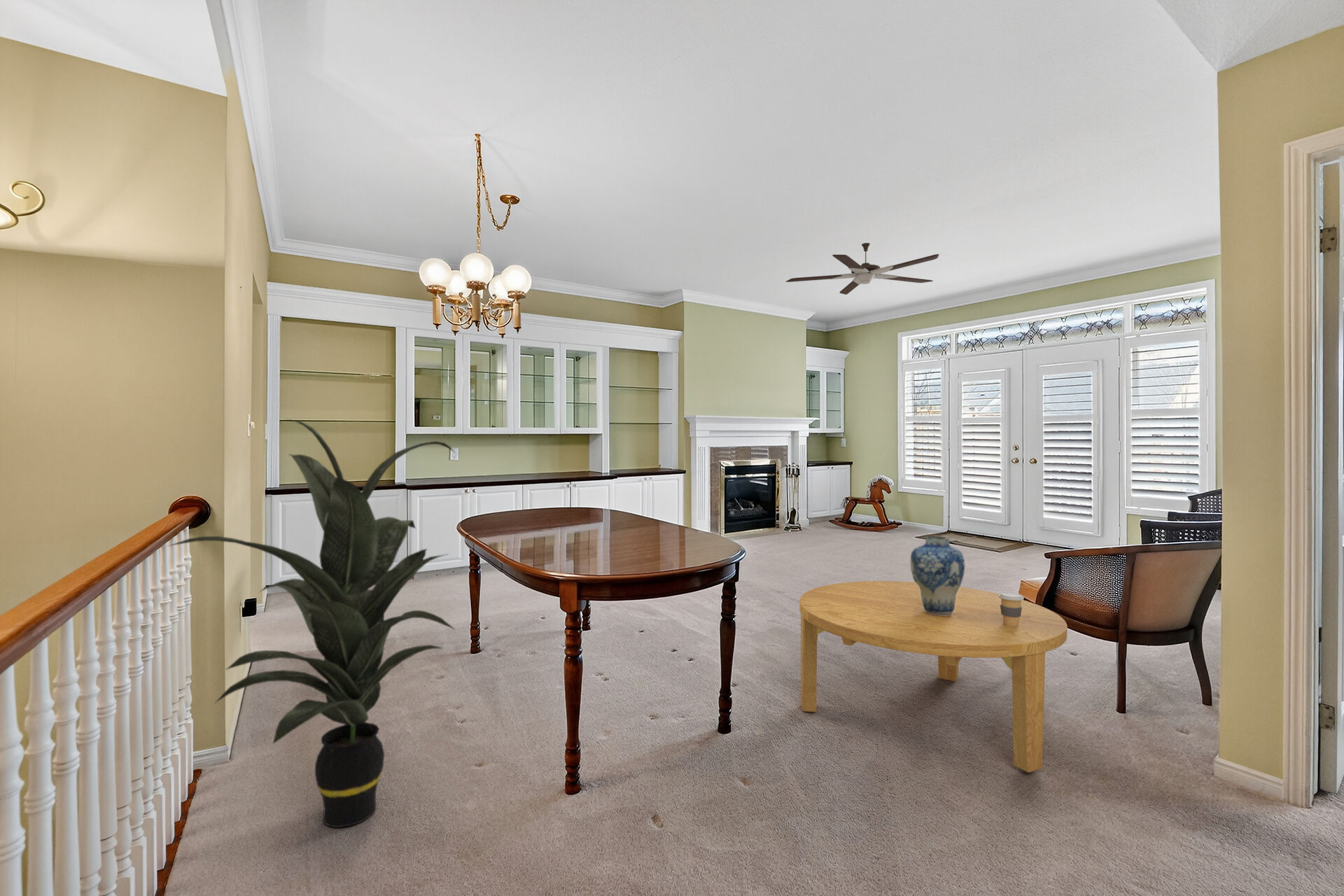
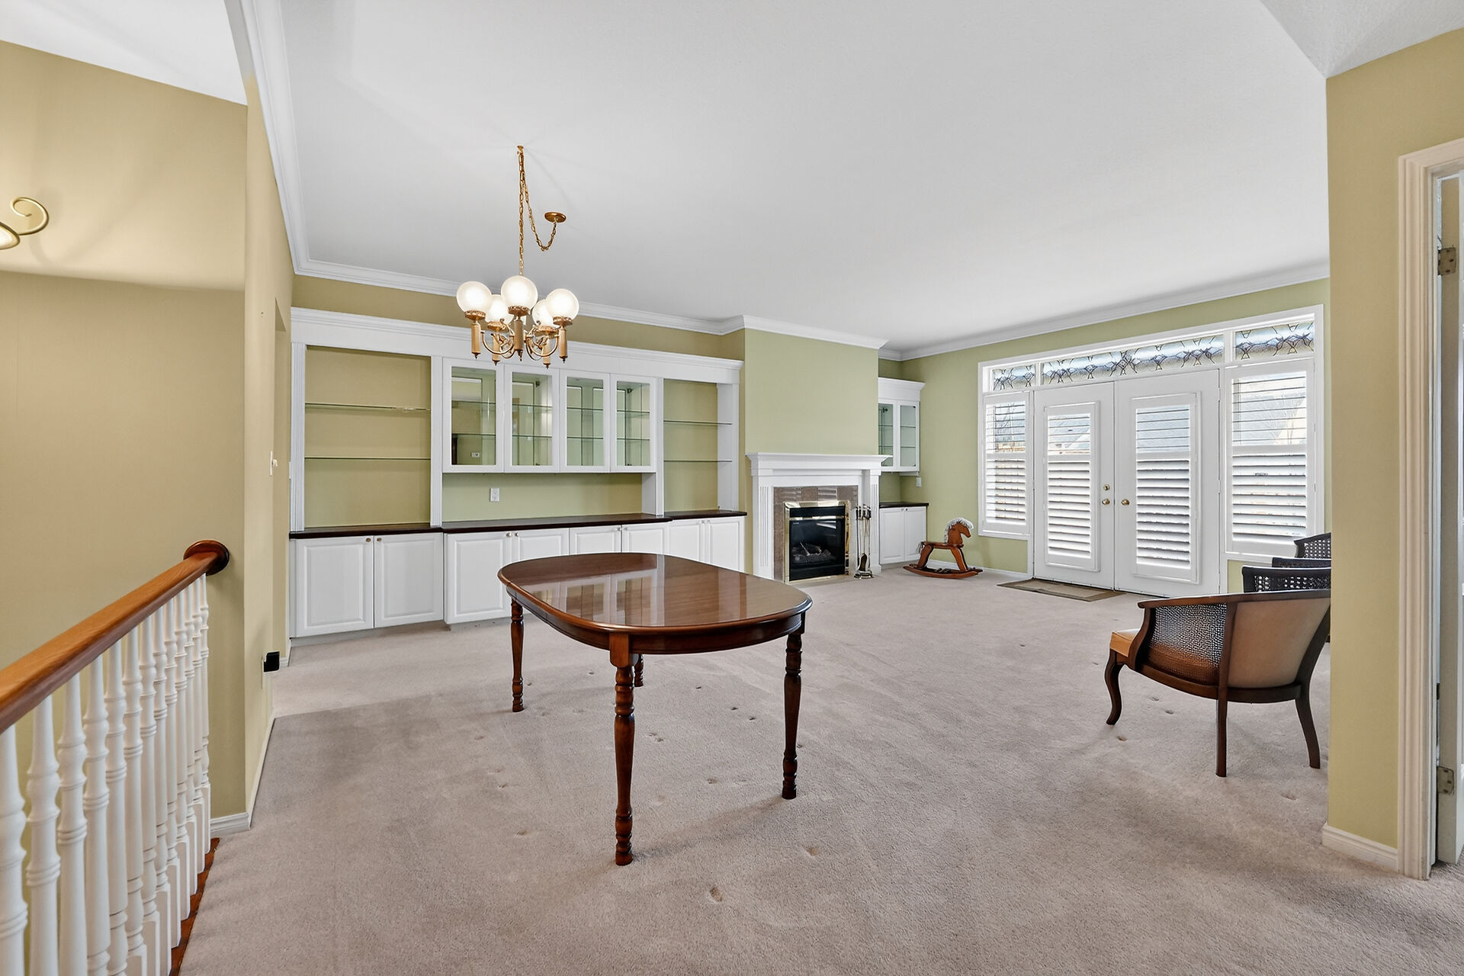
- ceiling fan [785,242,940,295]
- vase [910,535,965,616]
- coffee table [799,580,1068,773]
- coffee cup [999,591,1025,626]
- indoor plant [167,419,456,828]
